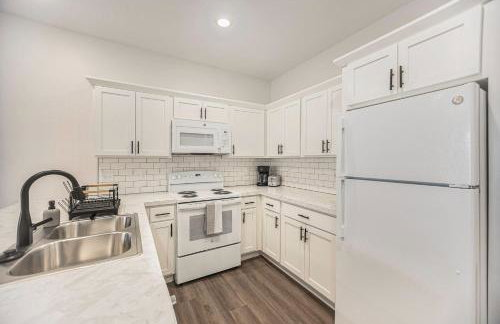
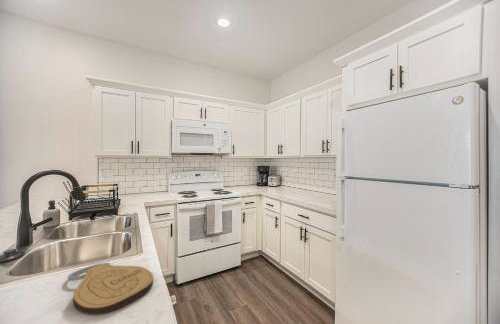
+ key chain [67,262,154,316]
